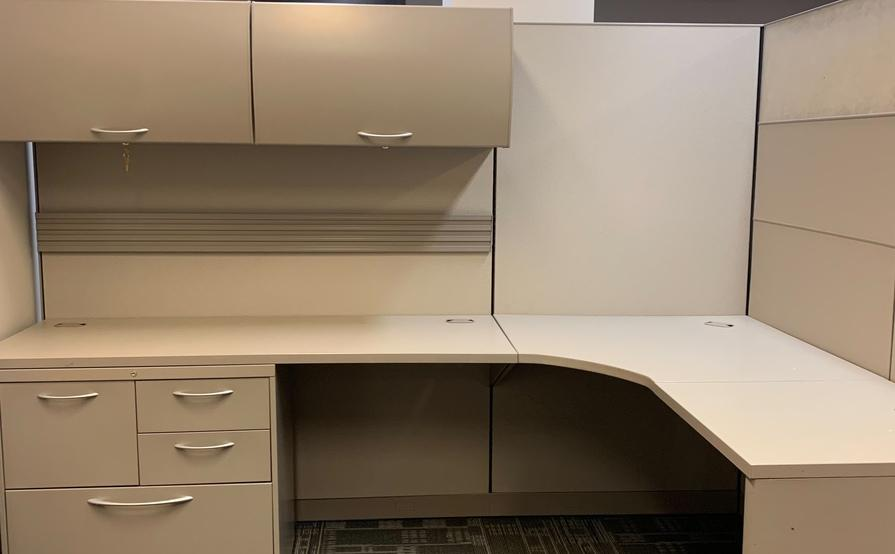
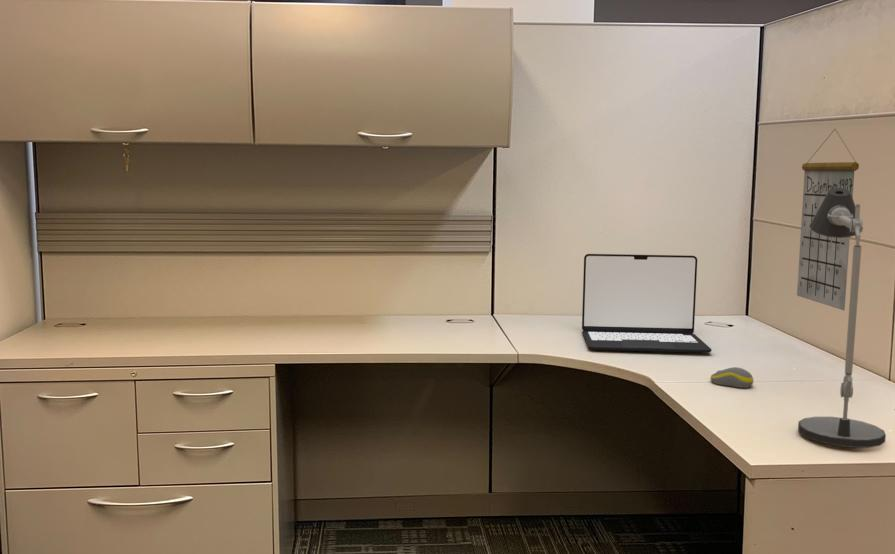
+ desk lamp [797,188,887,449]
+ computer mouse [709,366,755,389]
+ calendar [796,128,860,311]
+ laptop [581,253,712,354]
